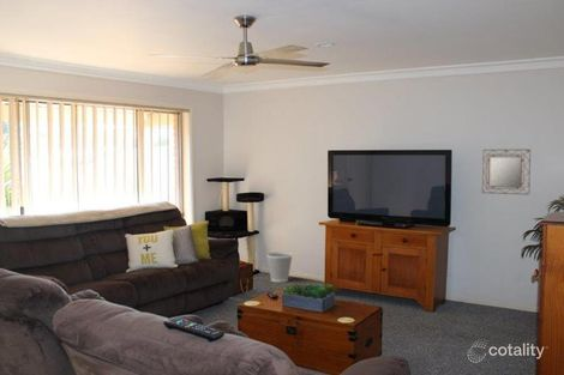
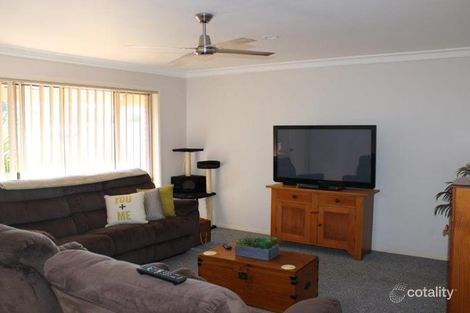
- home mirror [481,149,532,195]
- wastebasket [265,250,294,283]
